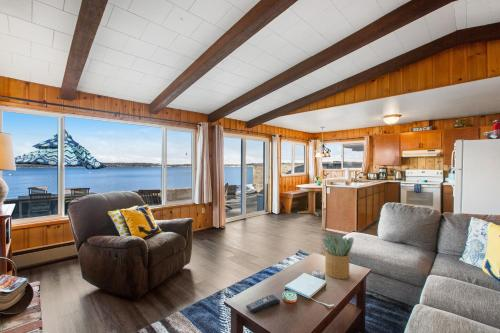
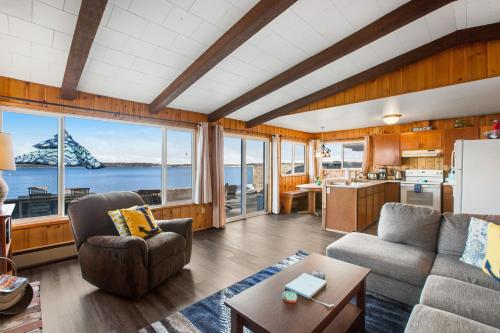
- potted plant [322,233,355,280]
- remote control [245,294,281,314]
